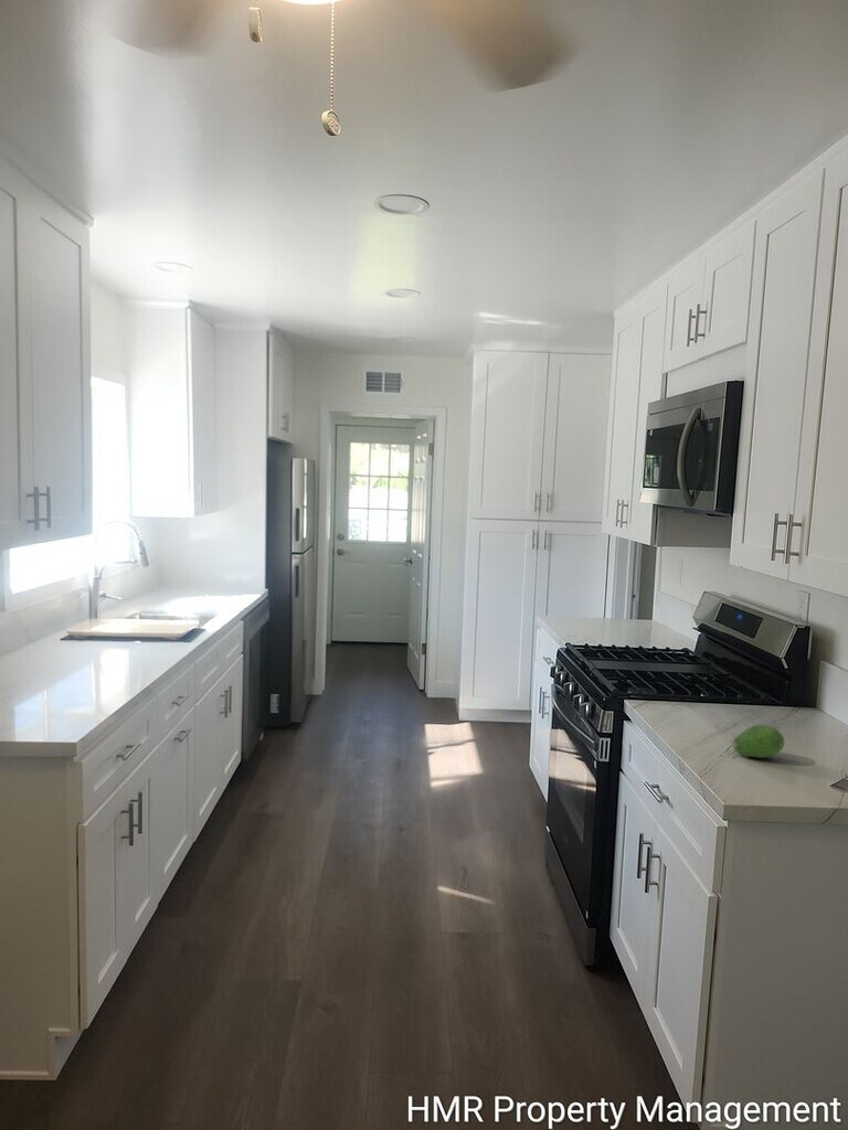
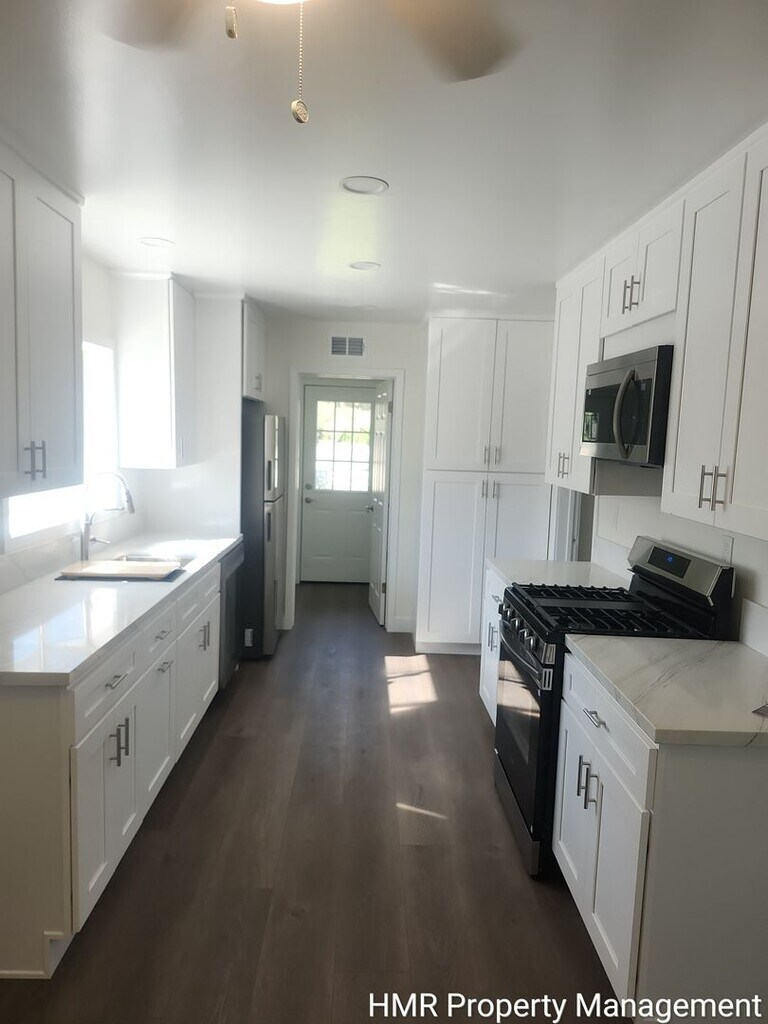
- fruit [731,724,785,759]
